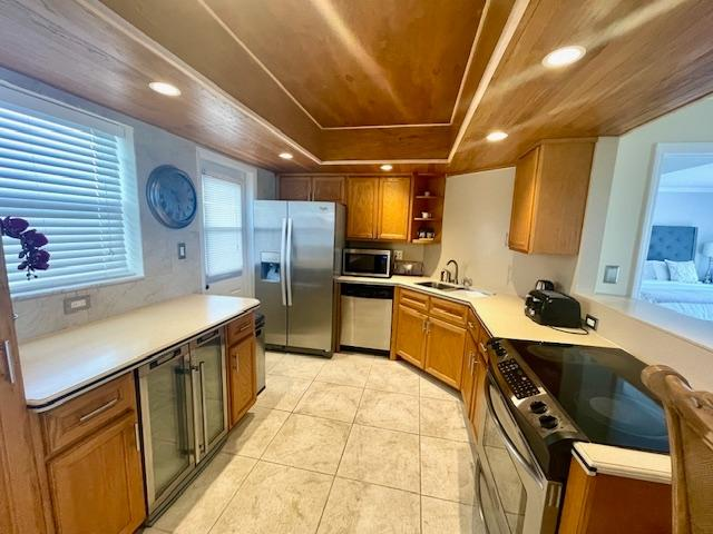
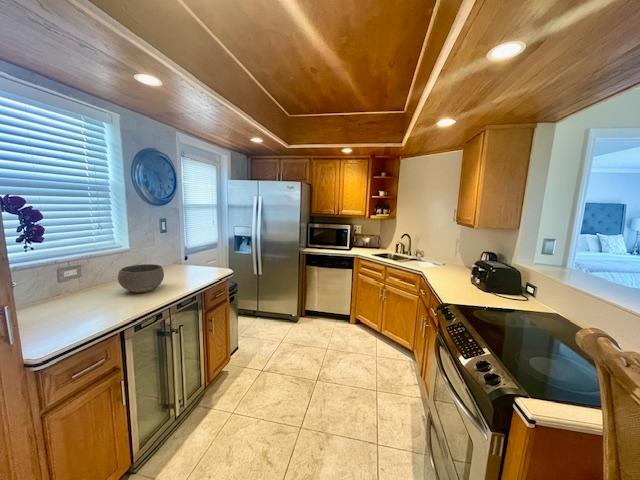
+ bowl [117,263,165,294]
